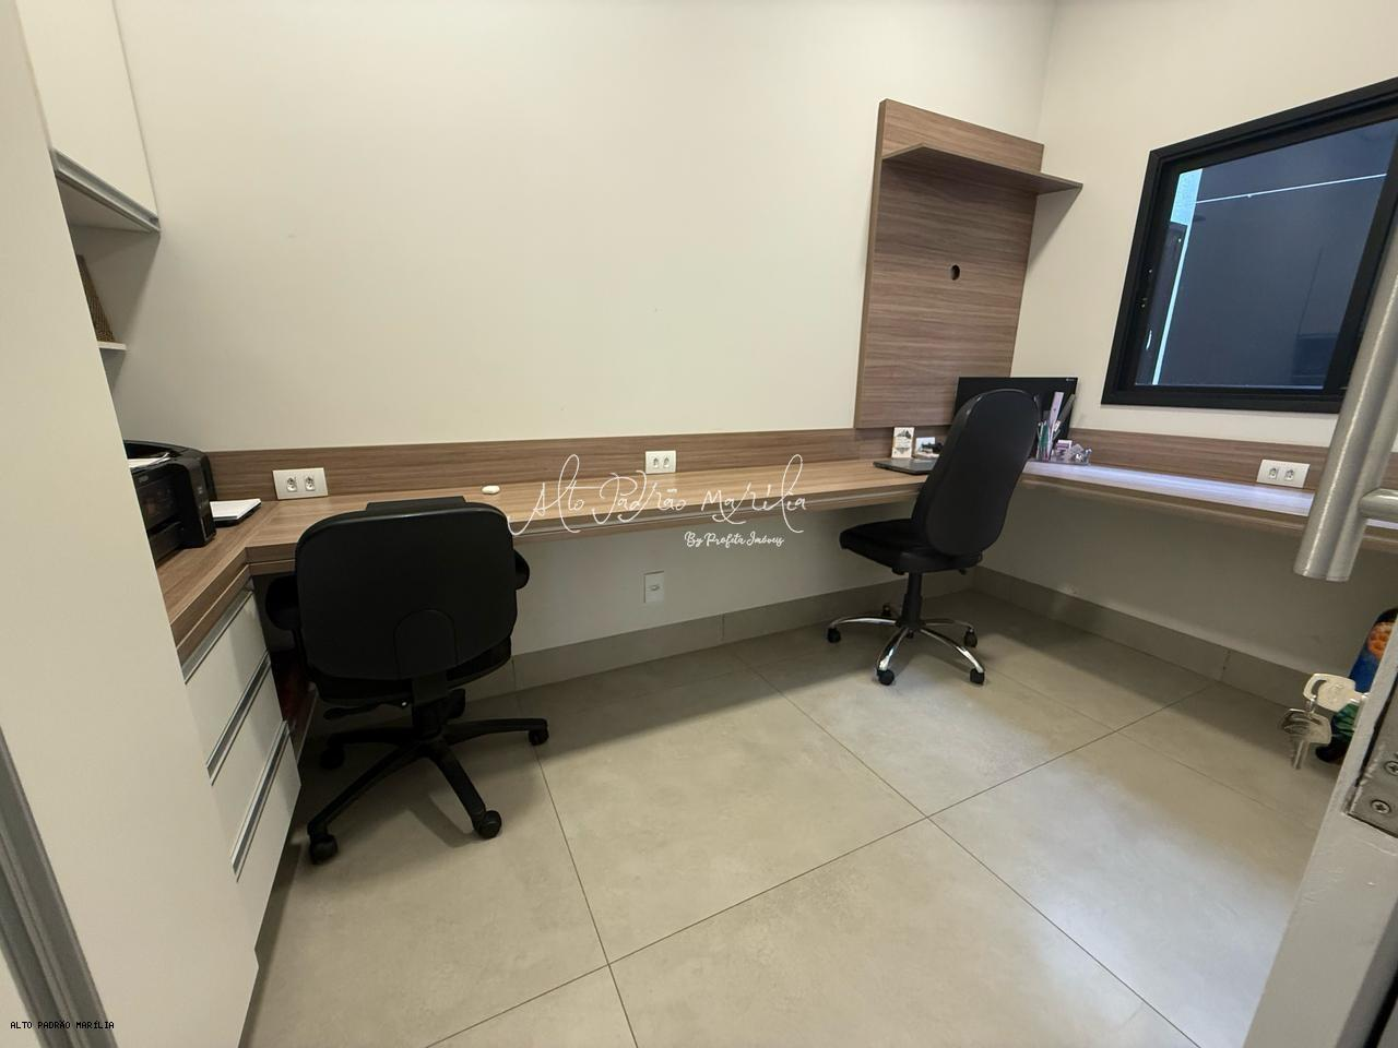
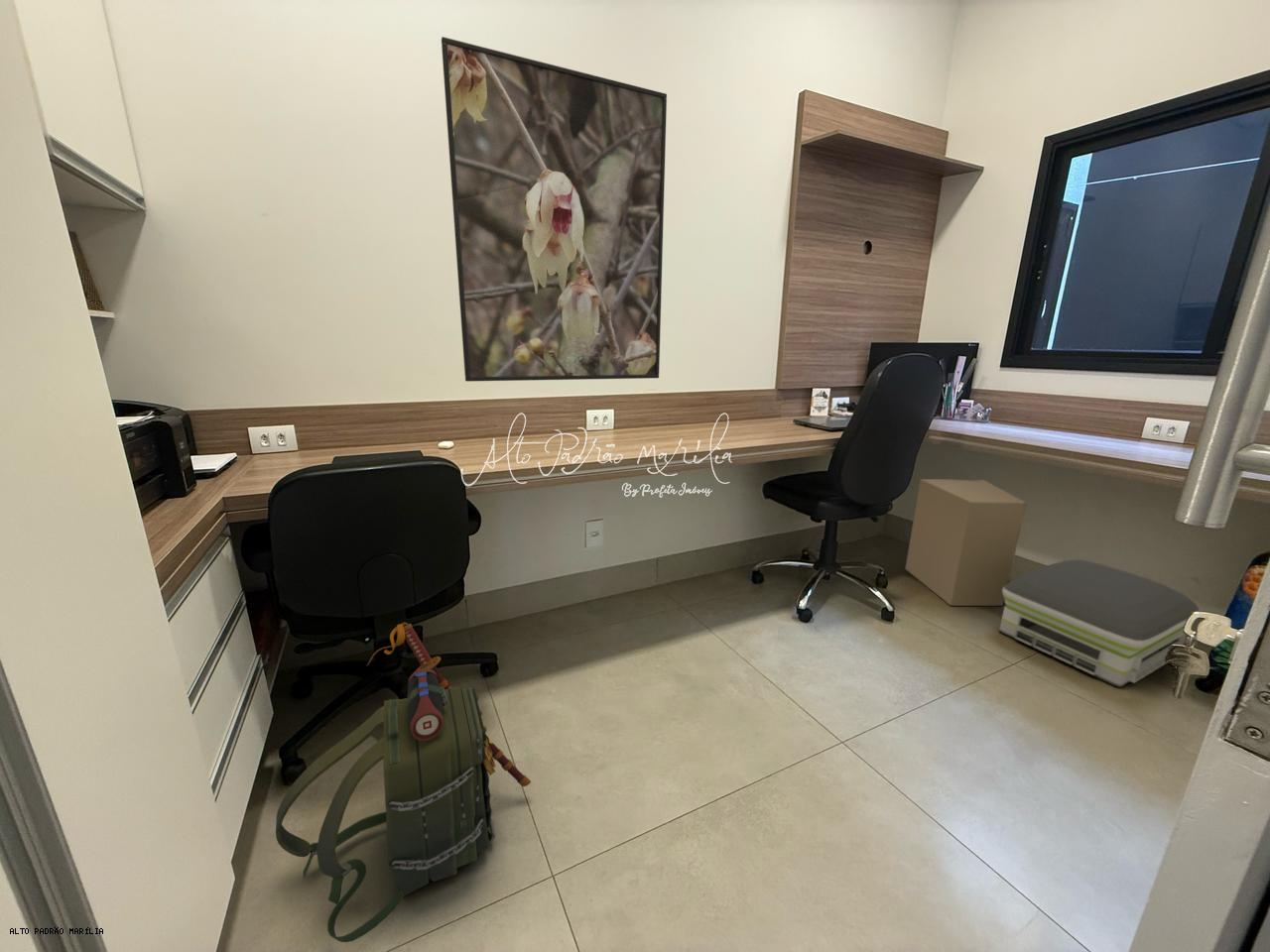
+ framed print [441,36,668,383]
+ backpack [275,622,532,943]
+ air purifier [998,558,1201,688]
+ cardboard box [904,478,1028,607]
